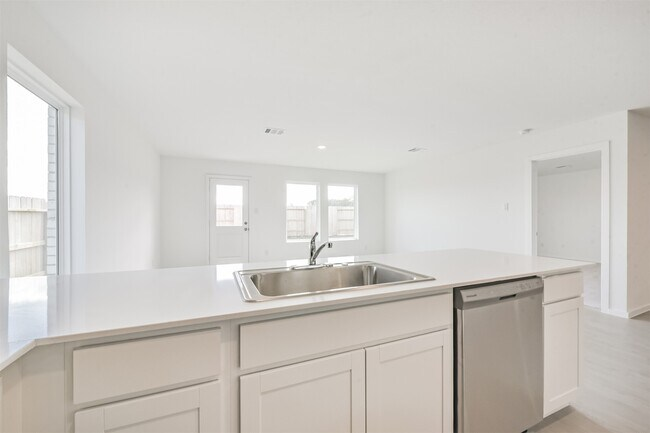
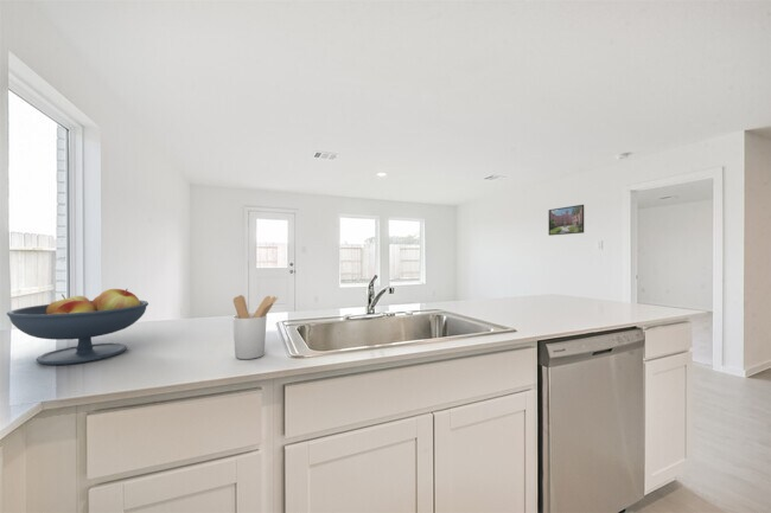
+ fruit bowl [6,288,149,366]
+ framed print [548,204,585,237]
+ utensil holder [231,294,279,360]
